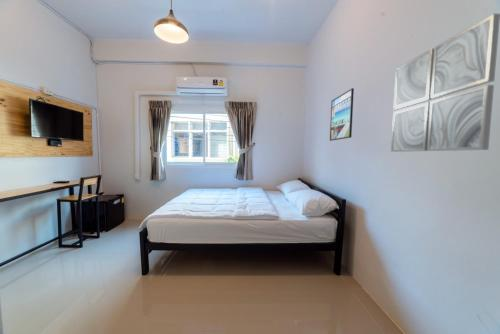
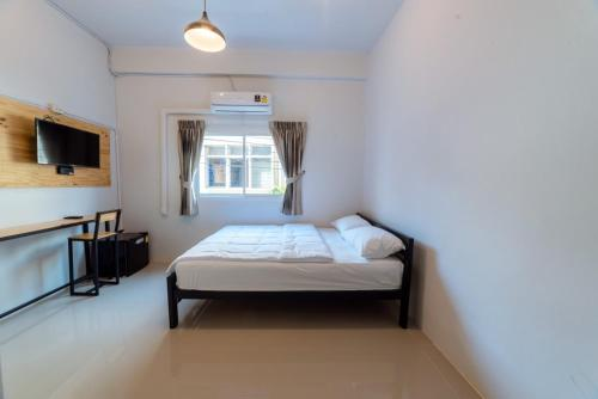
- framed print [329,87,355,142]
- wall art [390,12,500,153]
